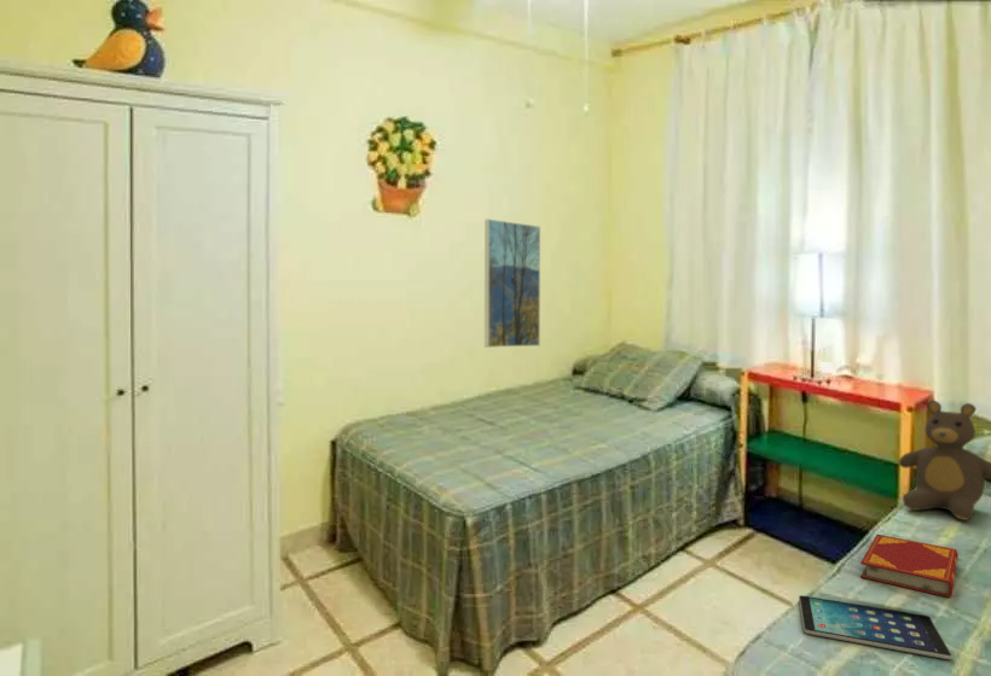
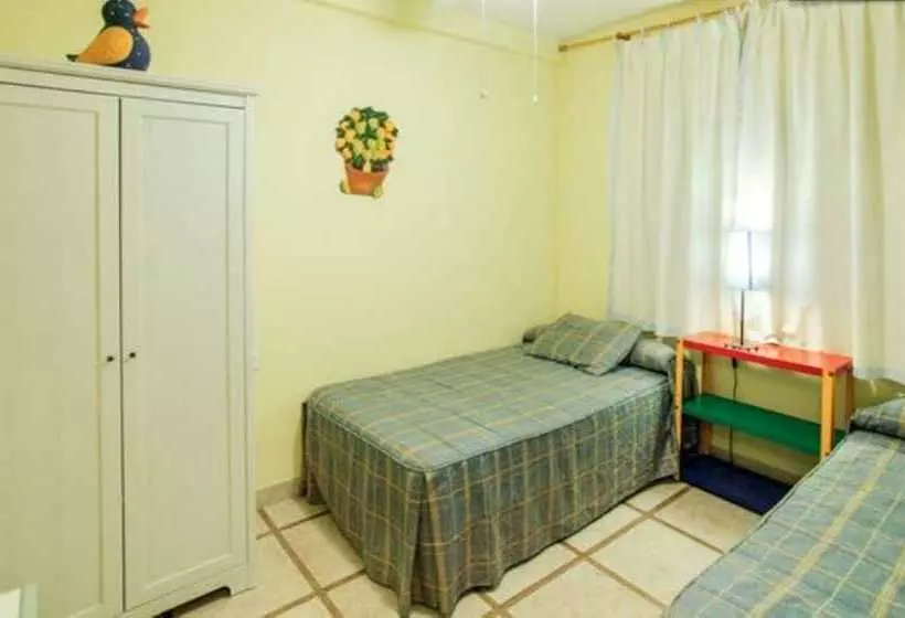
- hardback book [859,534,960,599]
- teddy bear [898,400,991,521]
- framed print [483,218,541,349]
- tablet [798,594,954,660]
